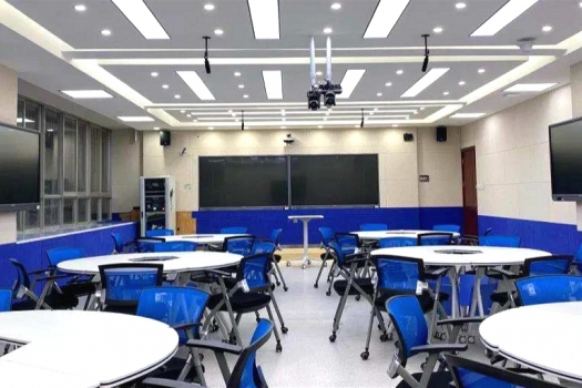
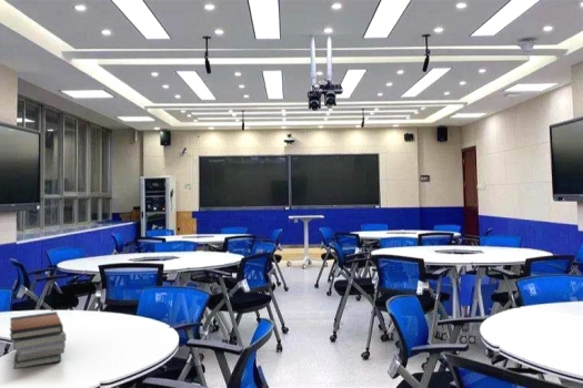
+ book stack [9,310,67,370]
